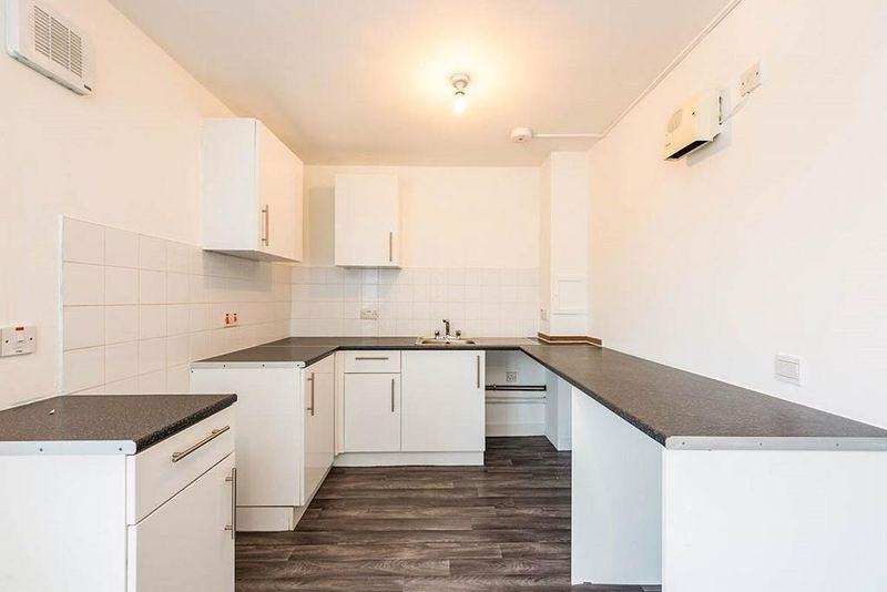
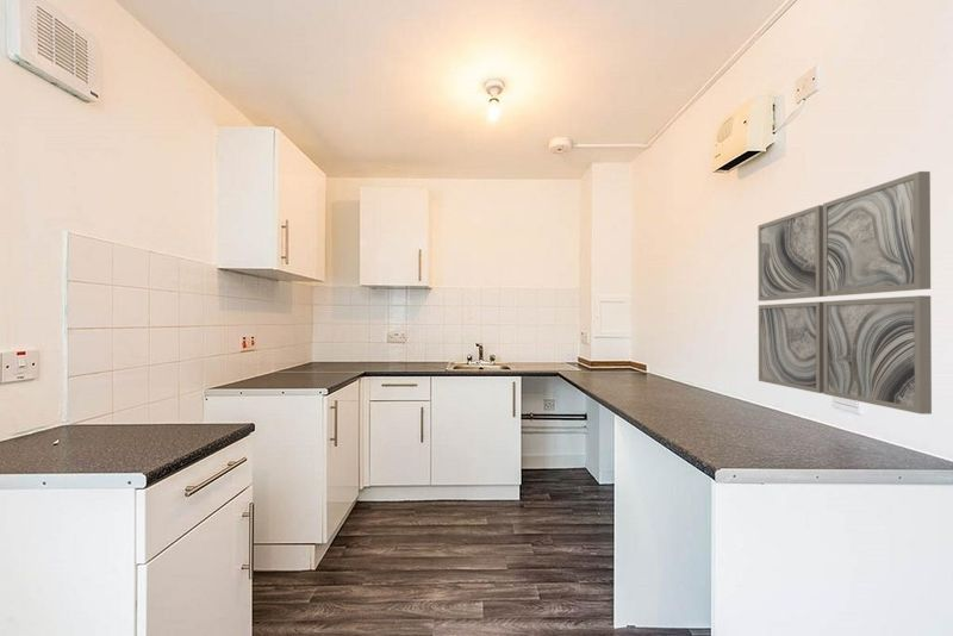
+ wall art [756,170,933,416]
